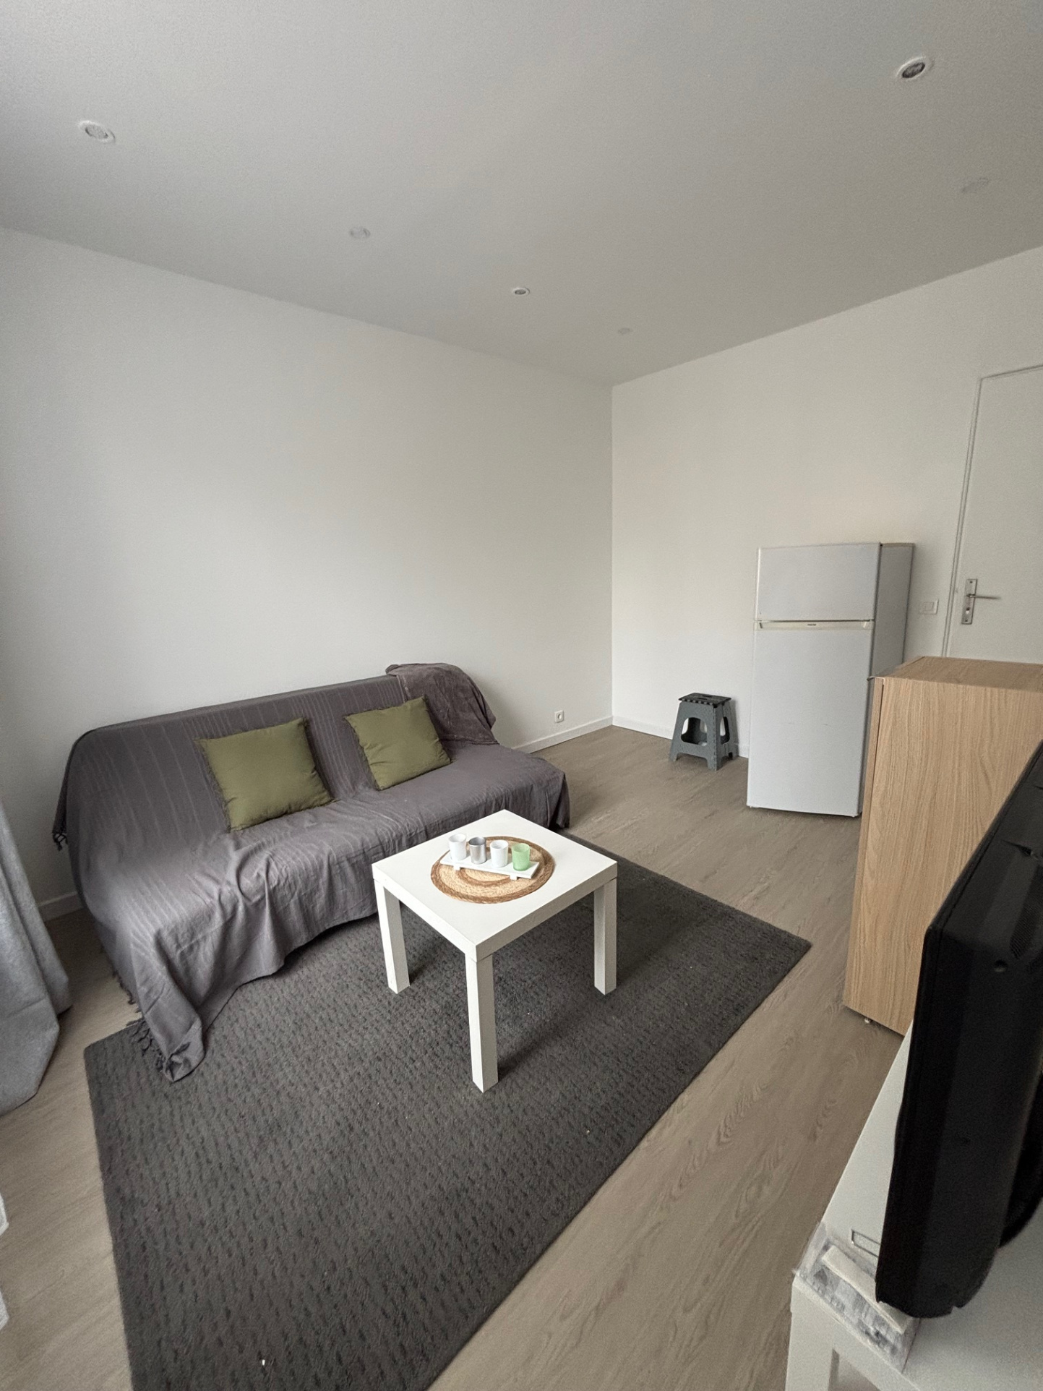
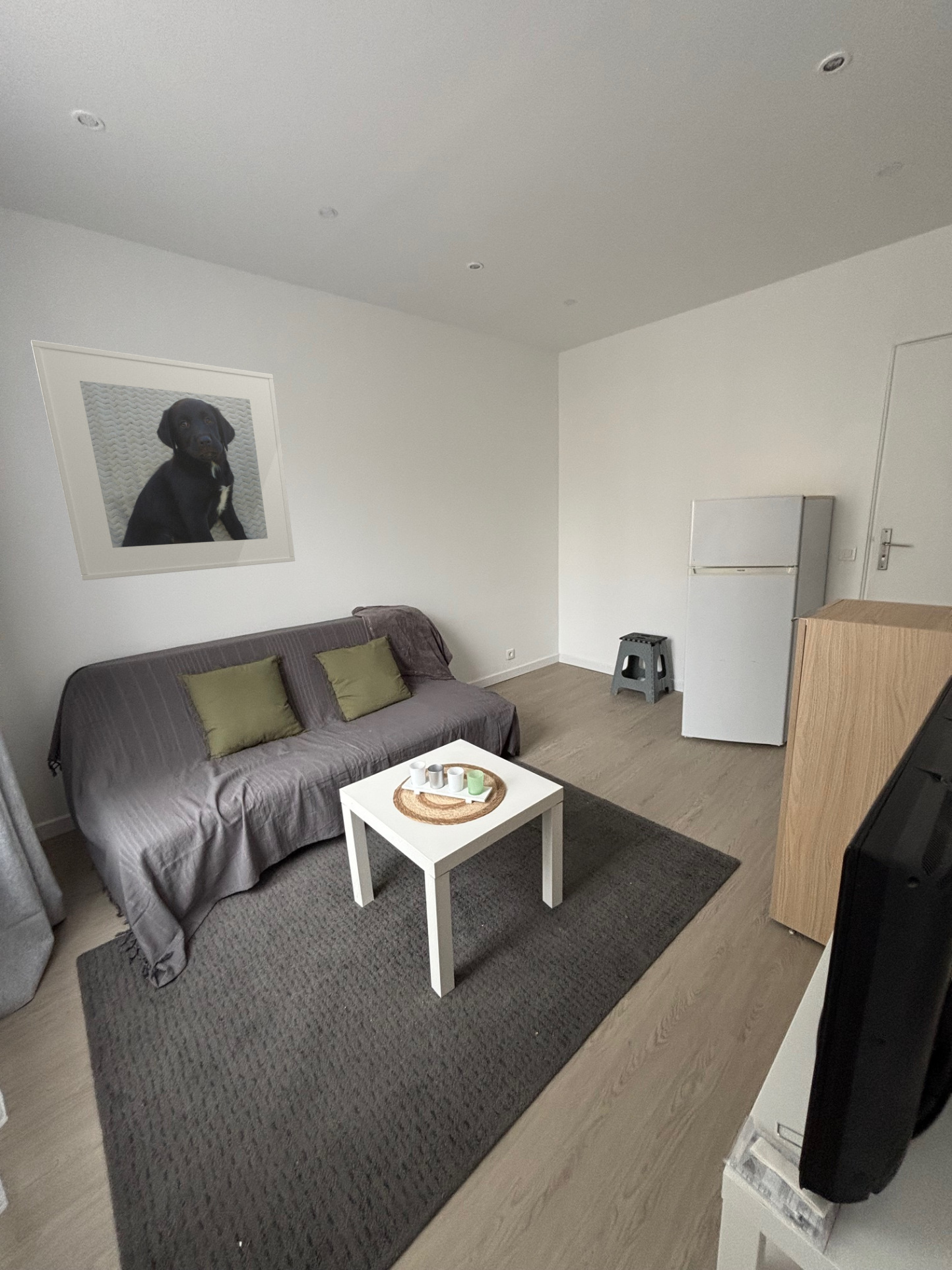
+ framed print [30,339,296,581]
